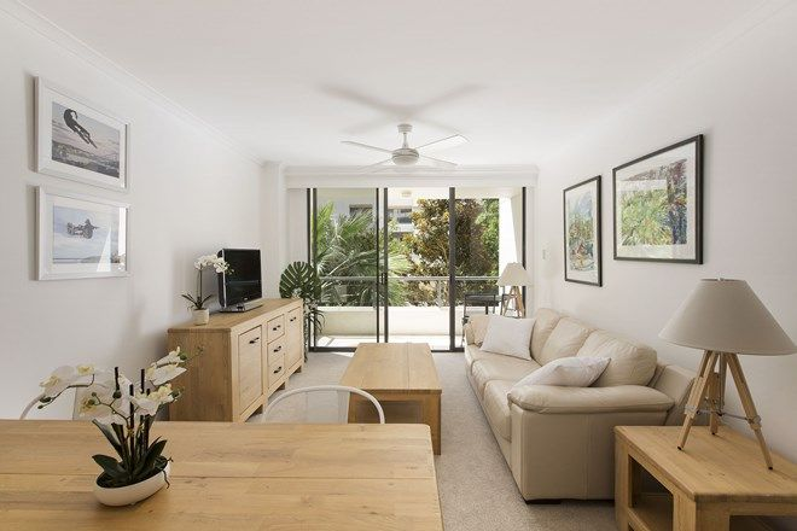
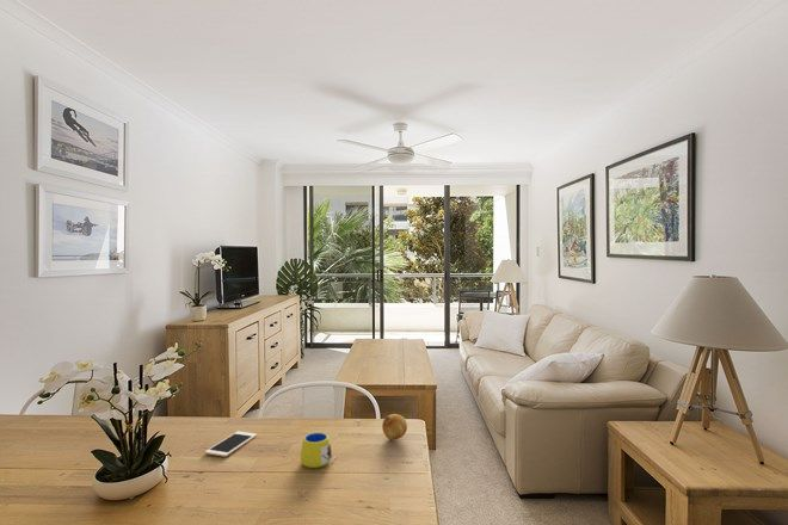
+ fruit [381,413,408,441]
+ mug [298,432,339,469]
+ cell phone [204,431,258,458]
